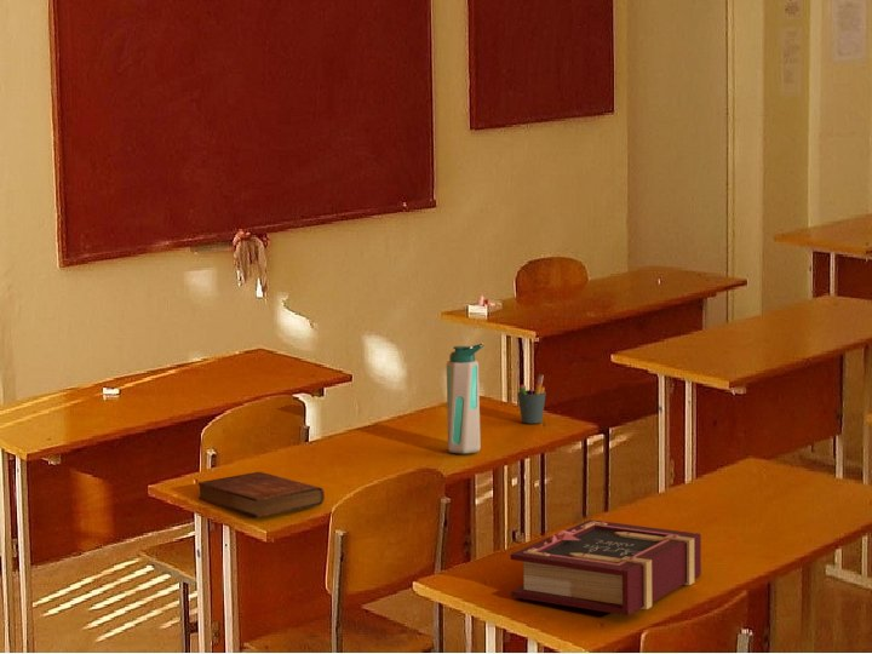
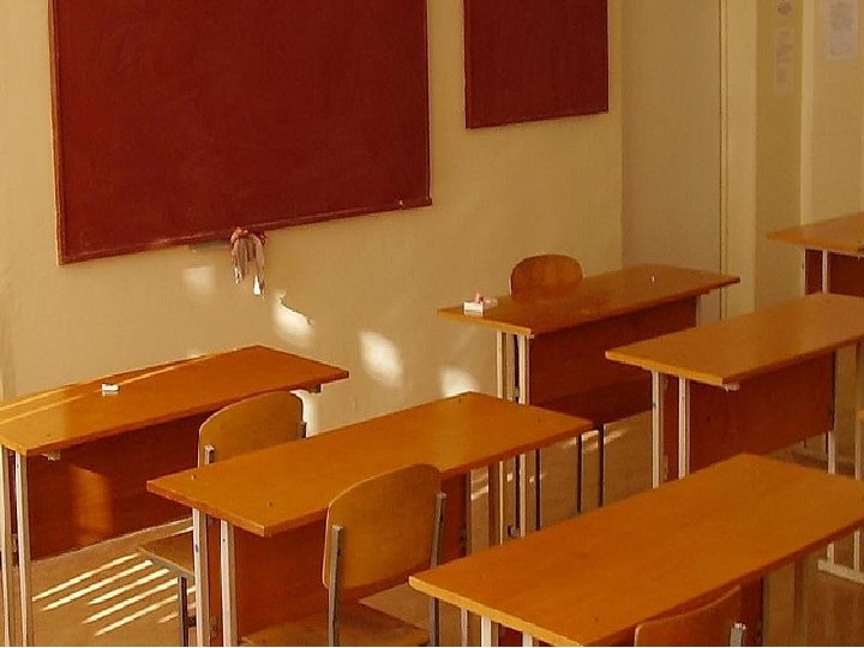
- bible [197,471,326,518]
- water bottle [446,343,486,455]
- pen holder [516,374,546,425]
- book [510,518,702,616]
